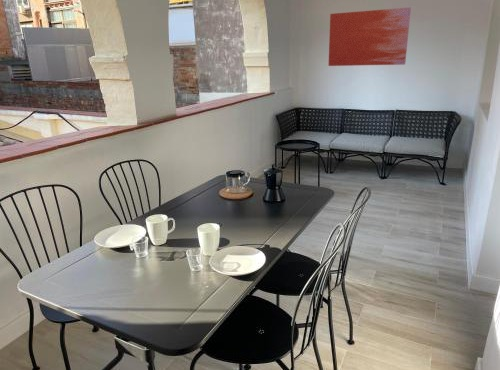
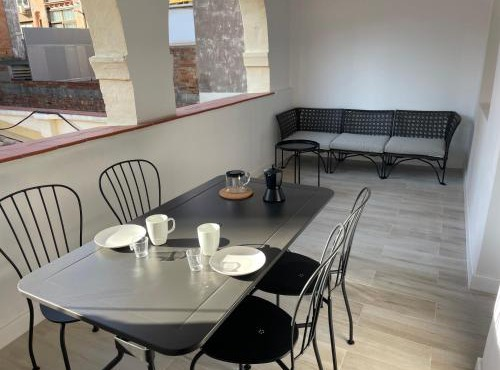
- wall art [327,6,412,67]
